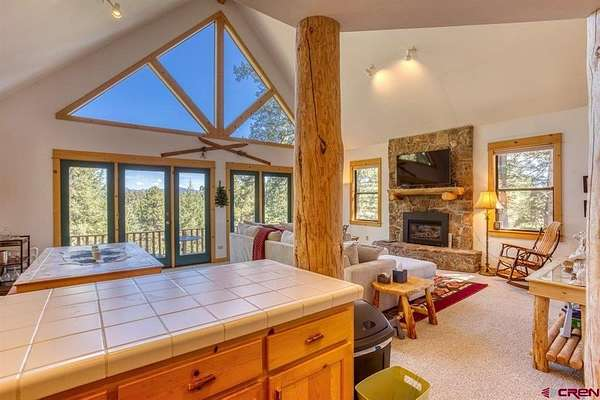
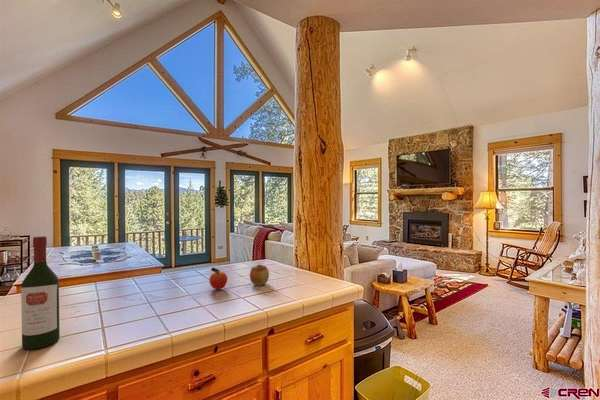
+ fruit [208,266,228,291]
+ wine bottle [20,235,61,351]
+ apple [249,262,270,286]
